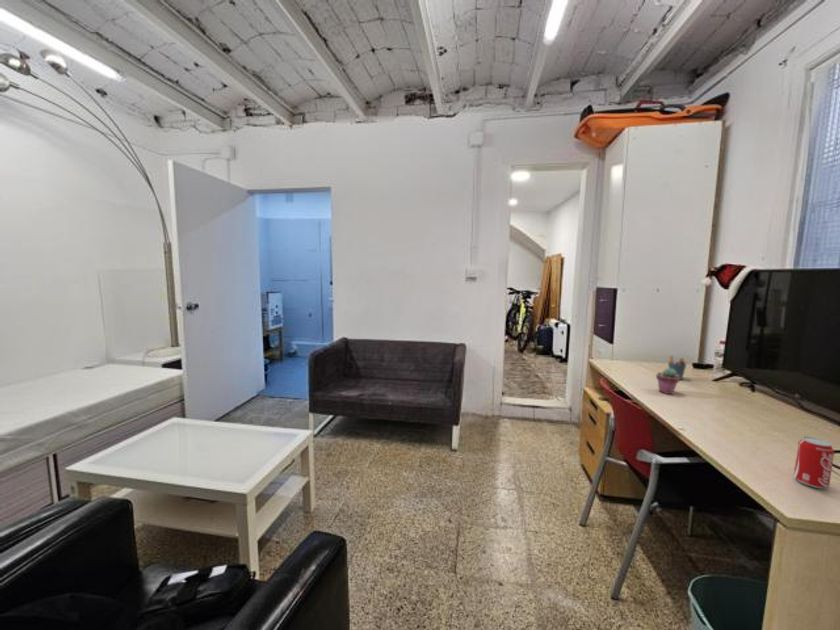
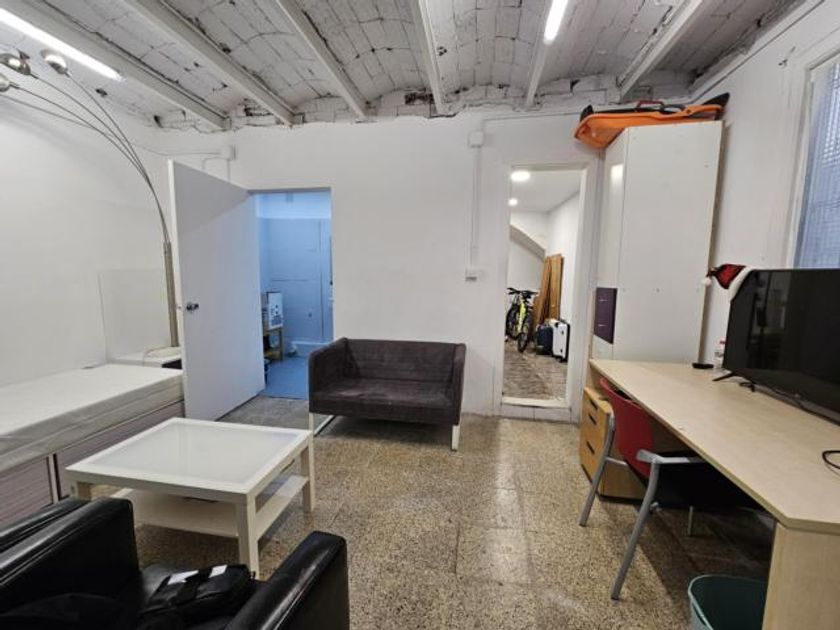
- pen holder [667,355,687,381]
- beverage can [793,436,835,489]
- potted succulent [655,367,681,396]
